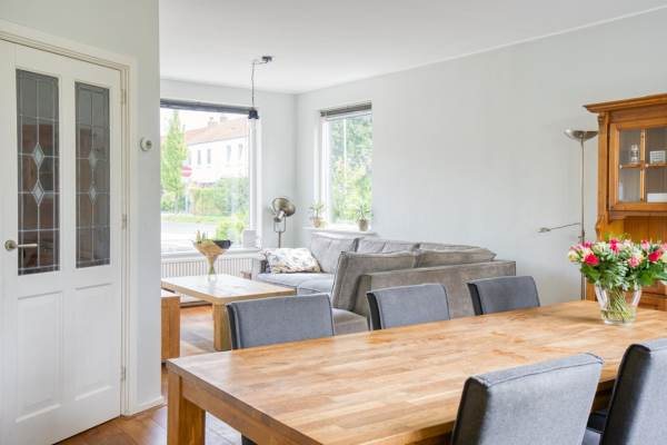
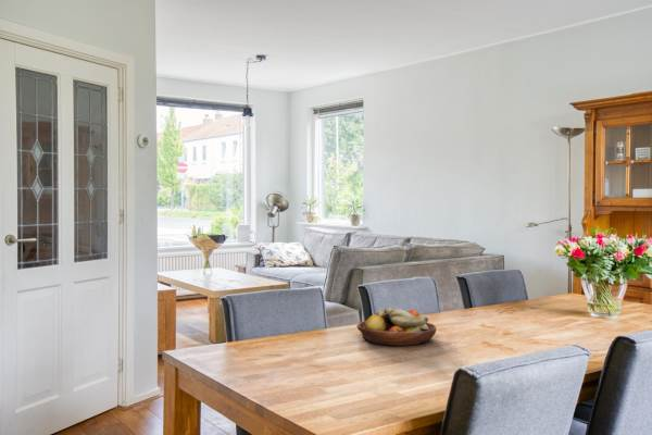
+ fruit bowl [356,307,437,347]
